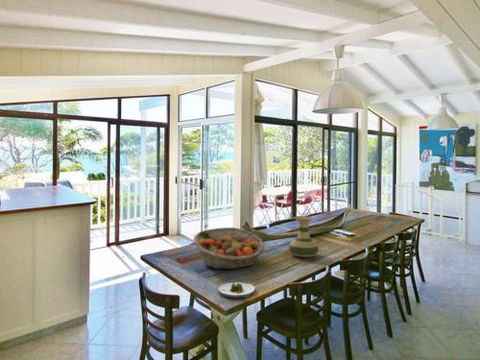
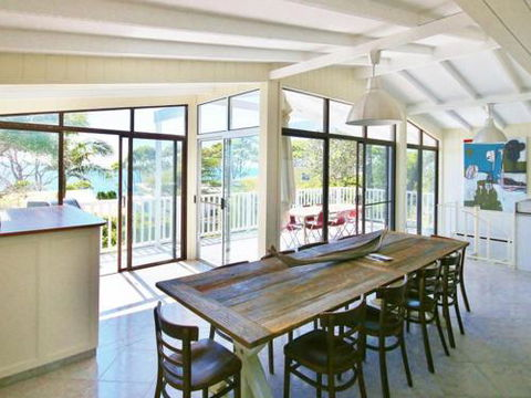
- salad plate [217,281,256,299]
- fruit basket [193,226,266,270]
- vase [288,215,319,258]
